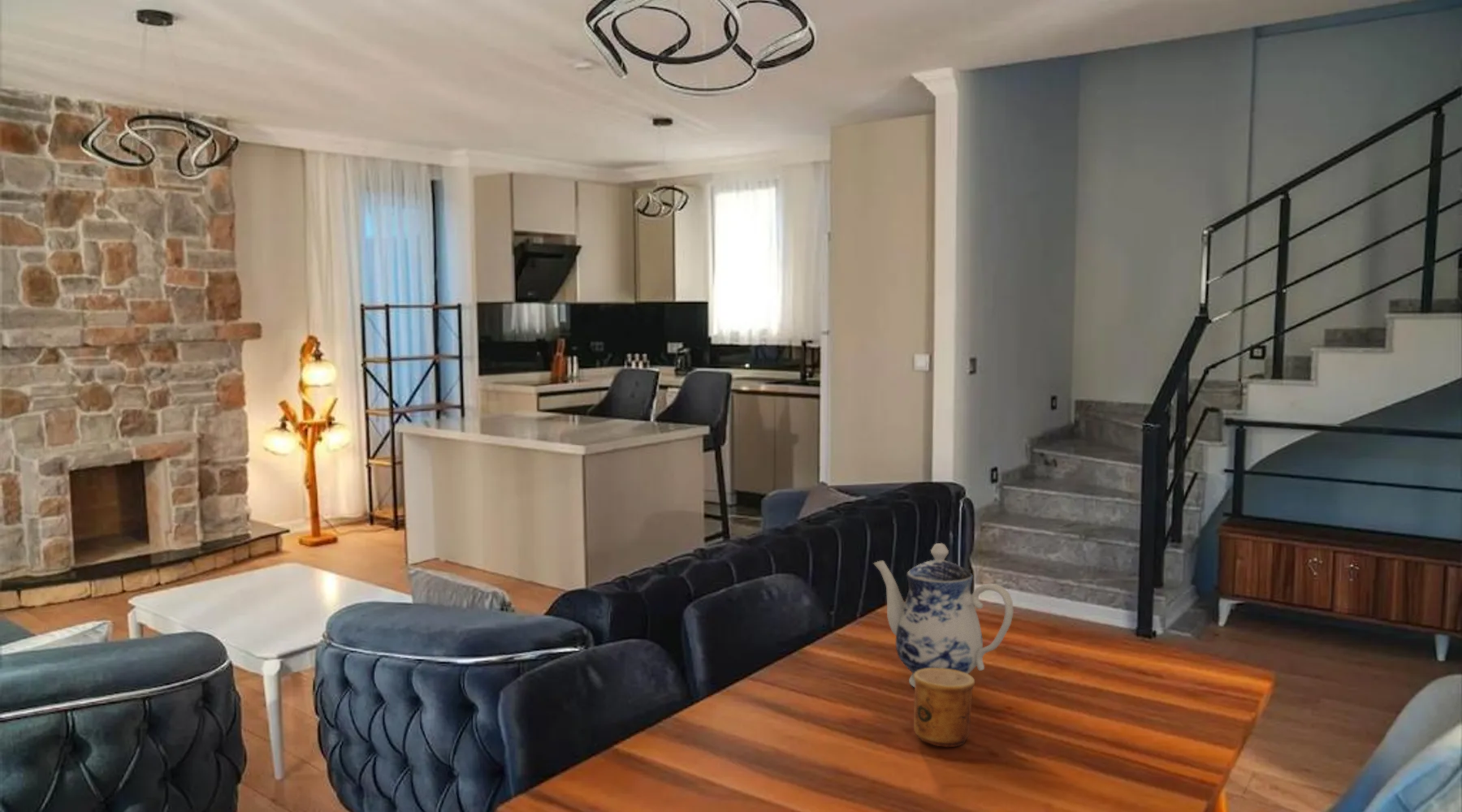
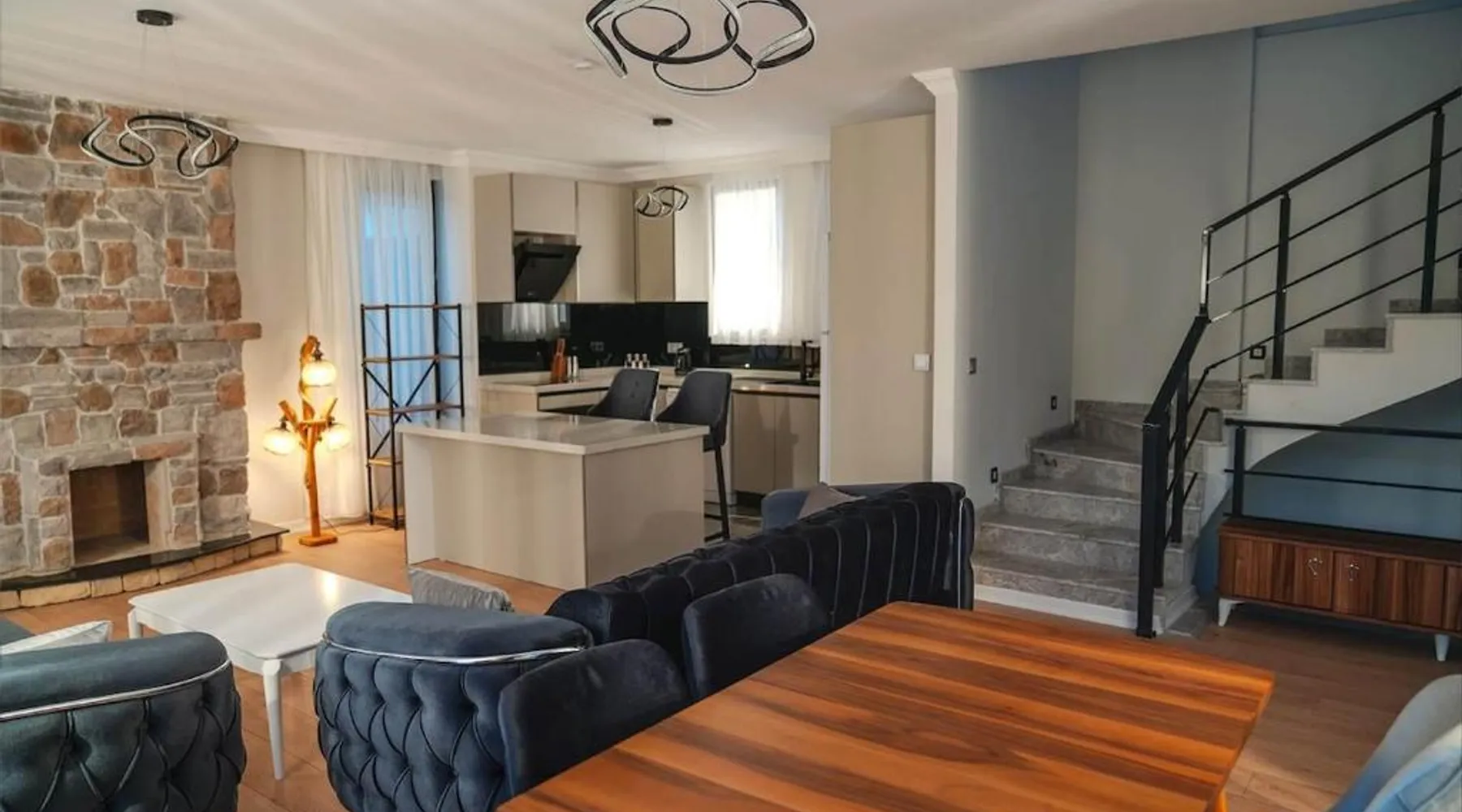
- cup [913,668,975,748]
- teapot [872,542,1014,688]
